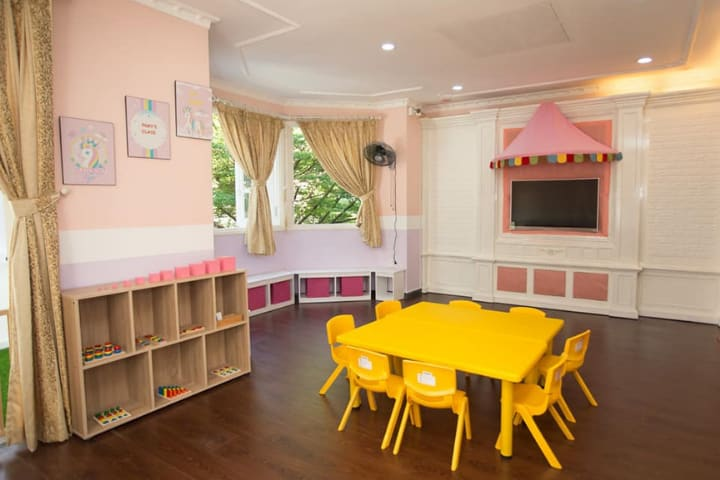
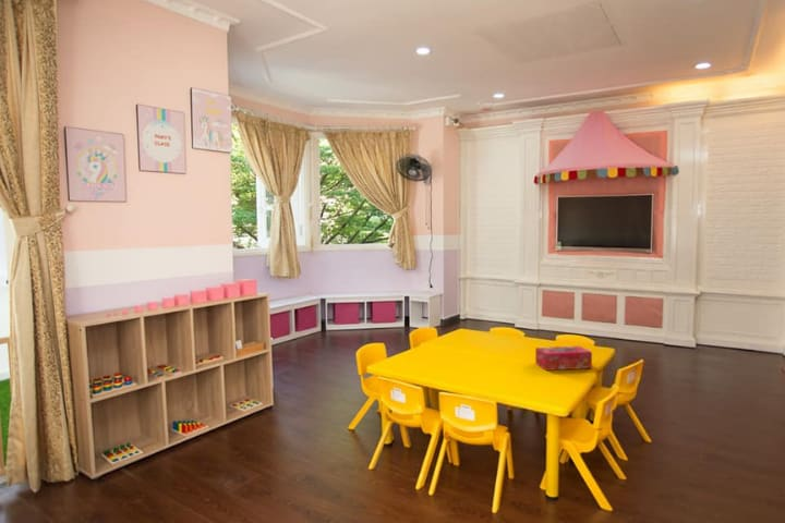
+ tissue box [534,344,593,372]
